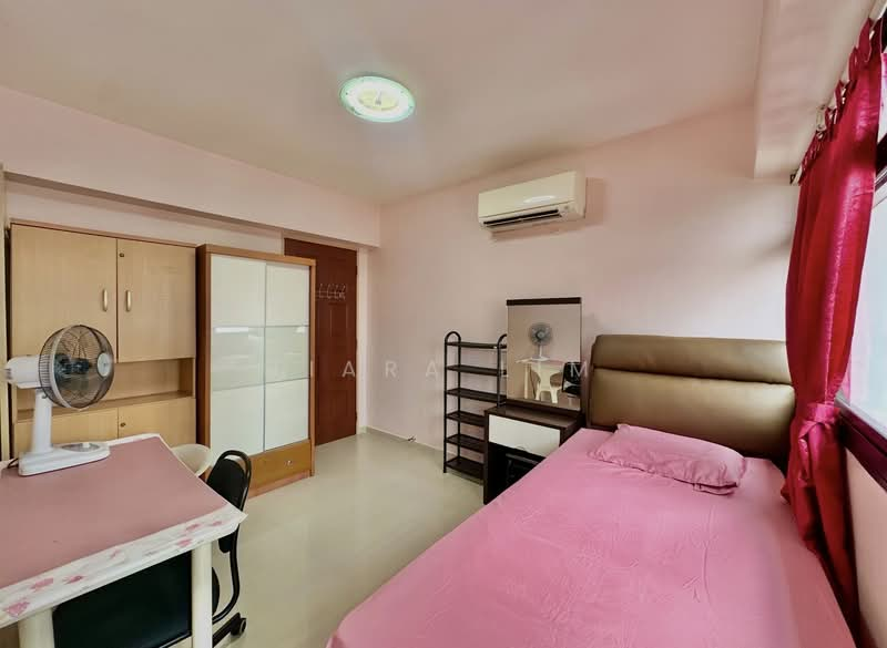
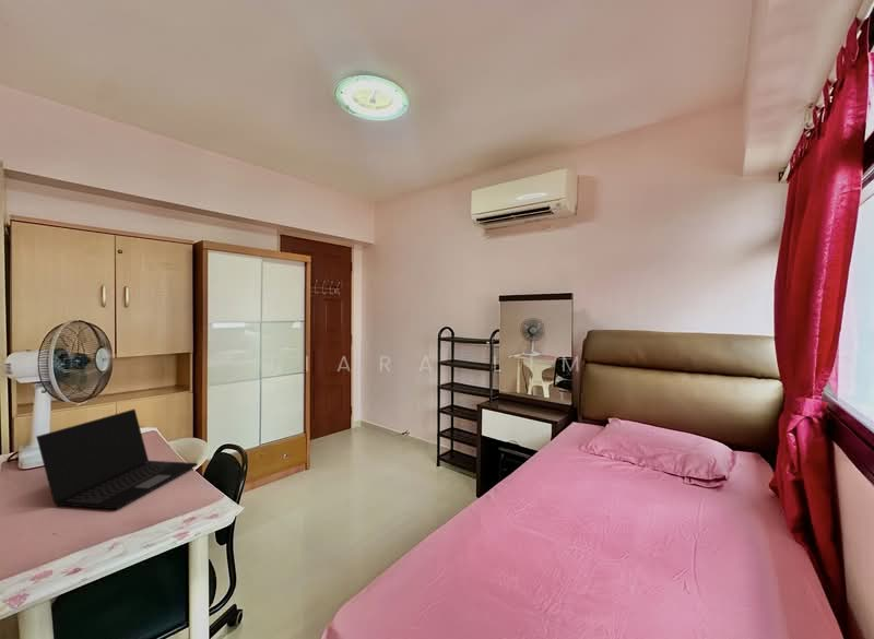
+ laptop [35,409,199,510]
